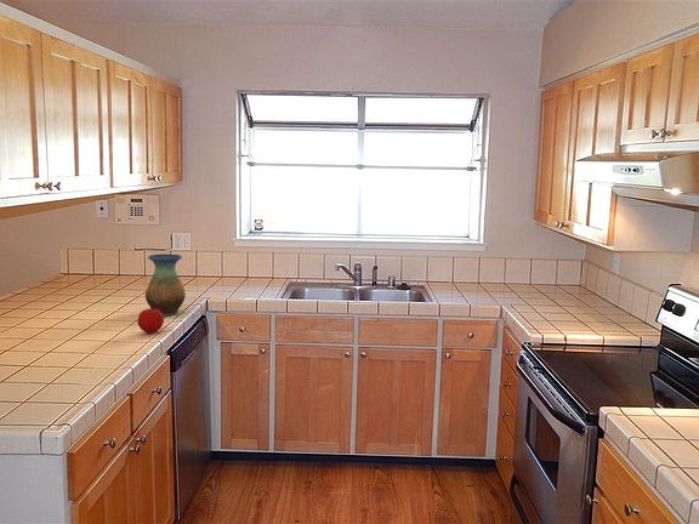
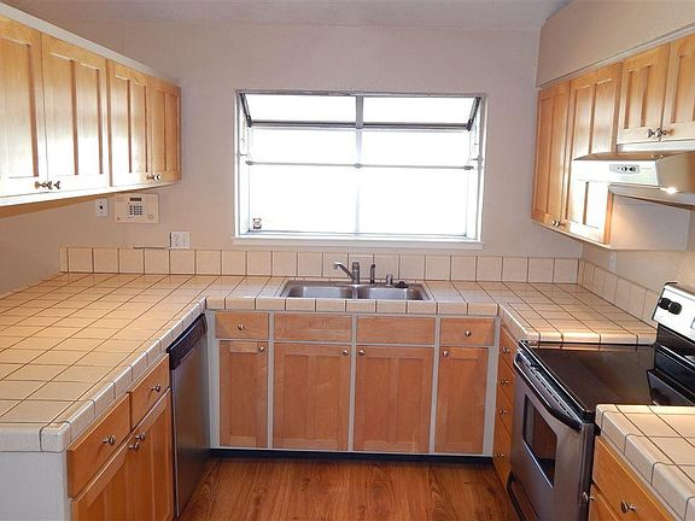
- vase [144,252,187,317]
- fruit [136,307,165,335]
